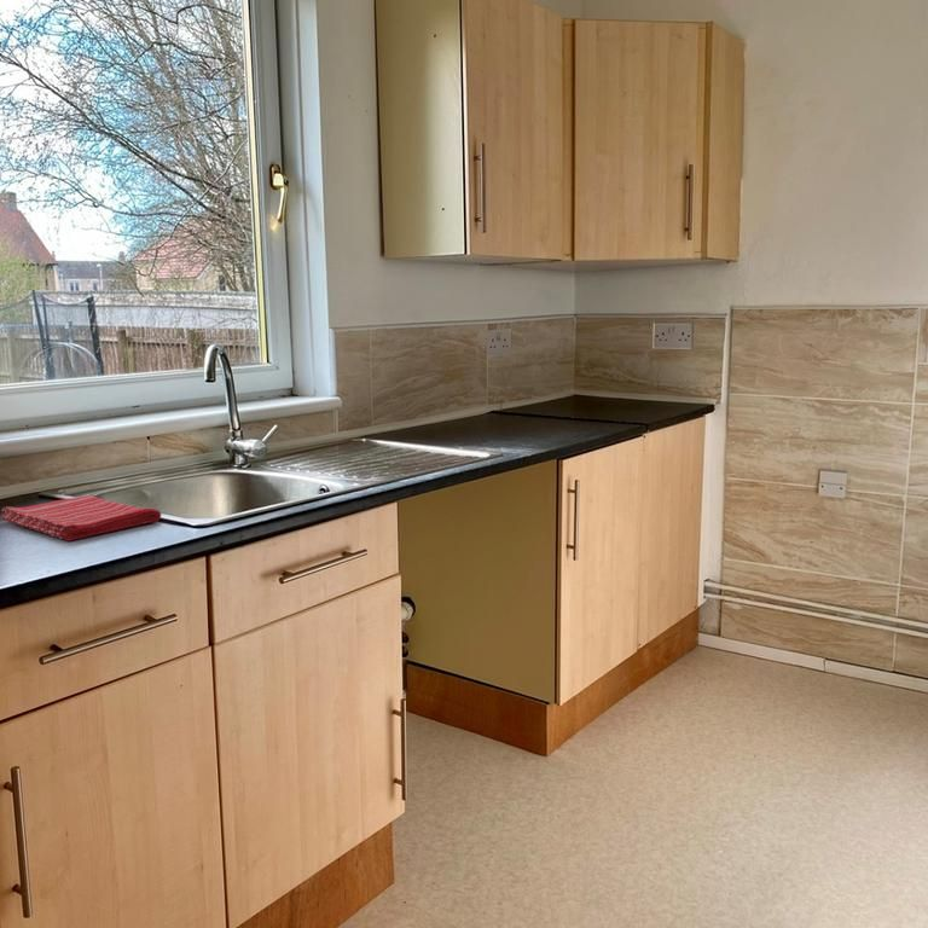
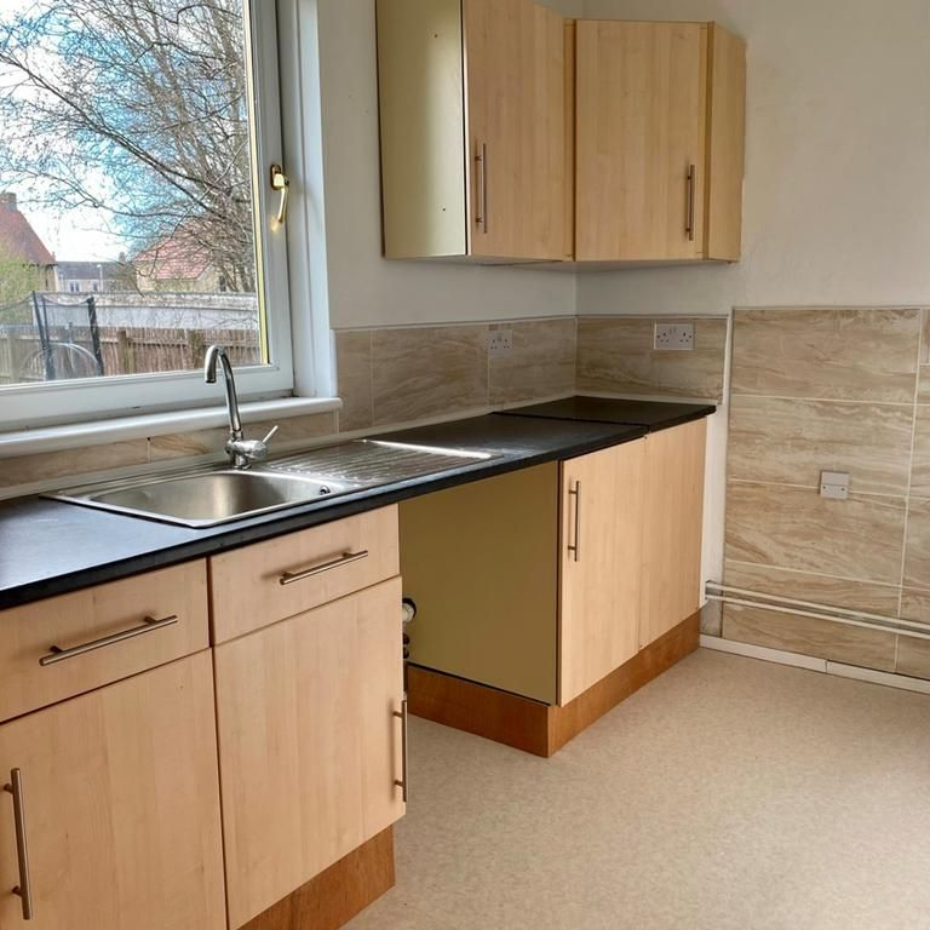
- dish towel [0,494,162,543]
